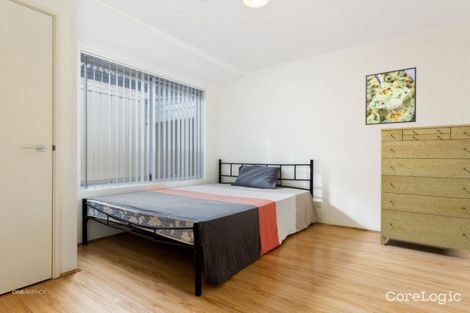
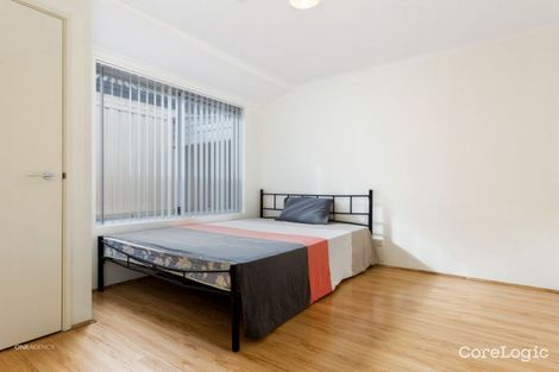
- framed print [364,66,417,126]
- dresser [380,123,470,253]
